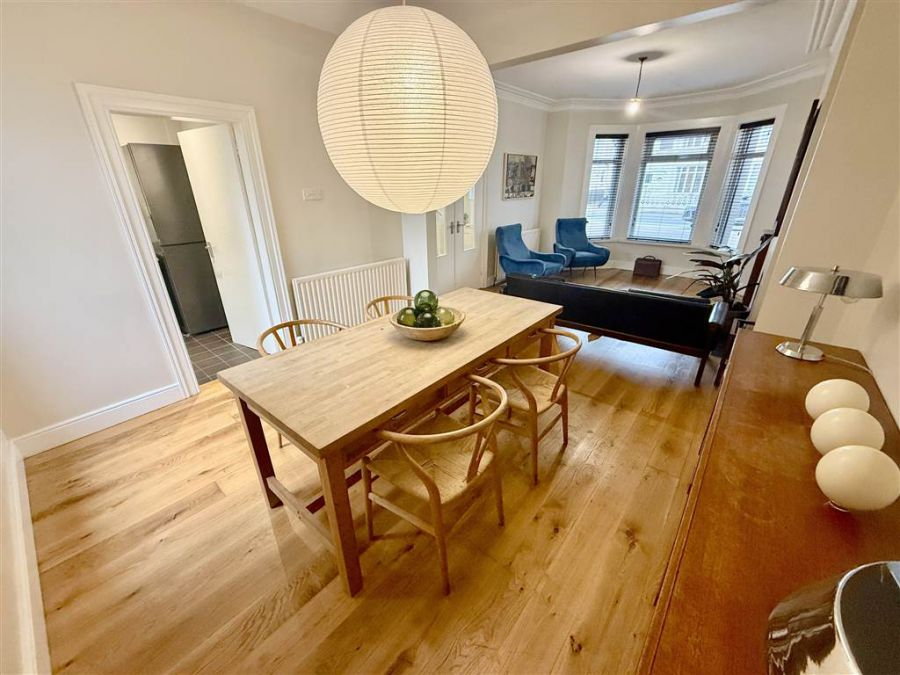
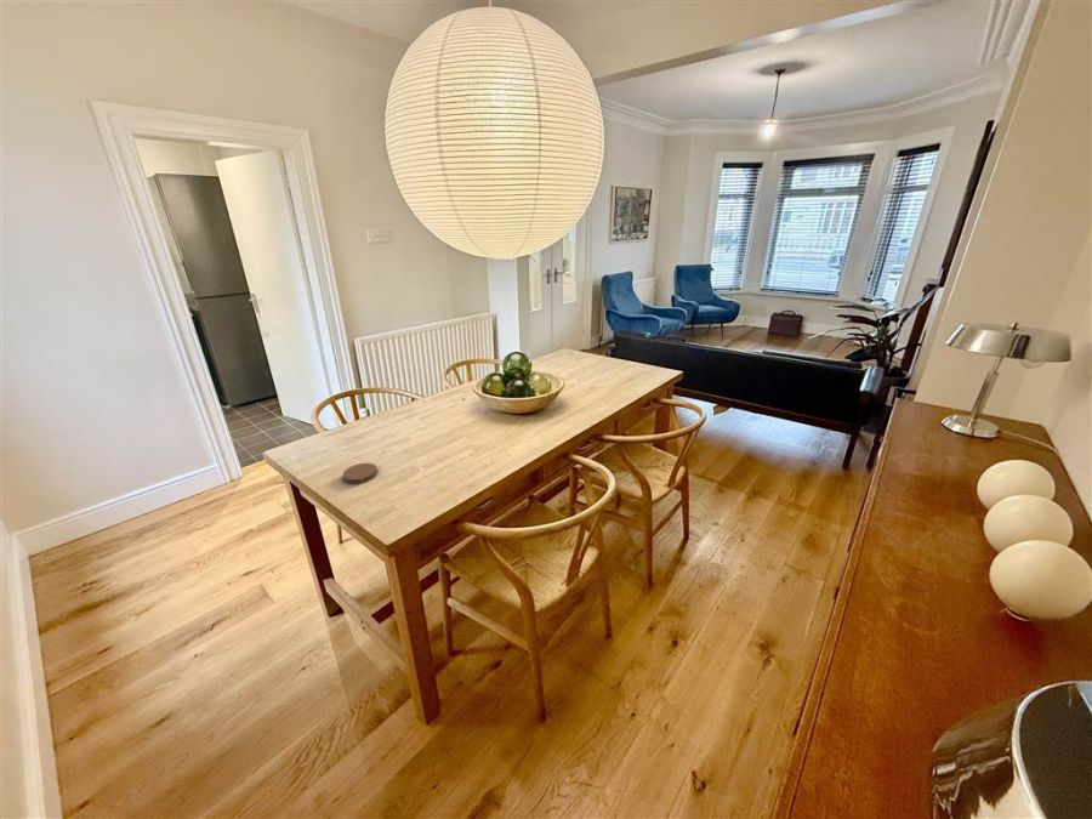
+ coaster [342,462,379,484]
